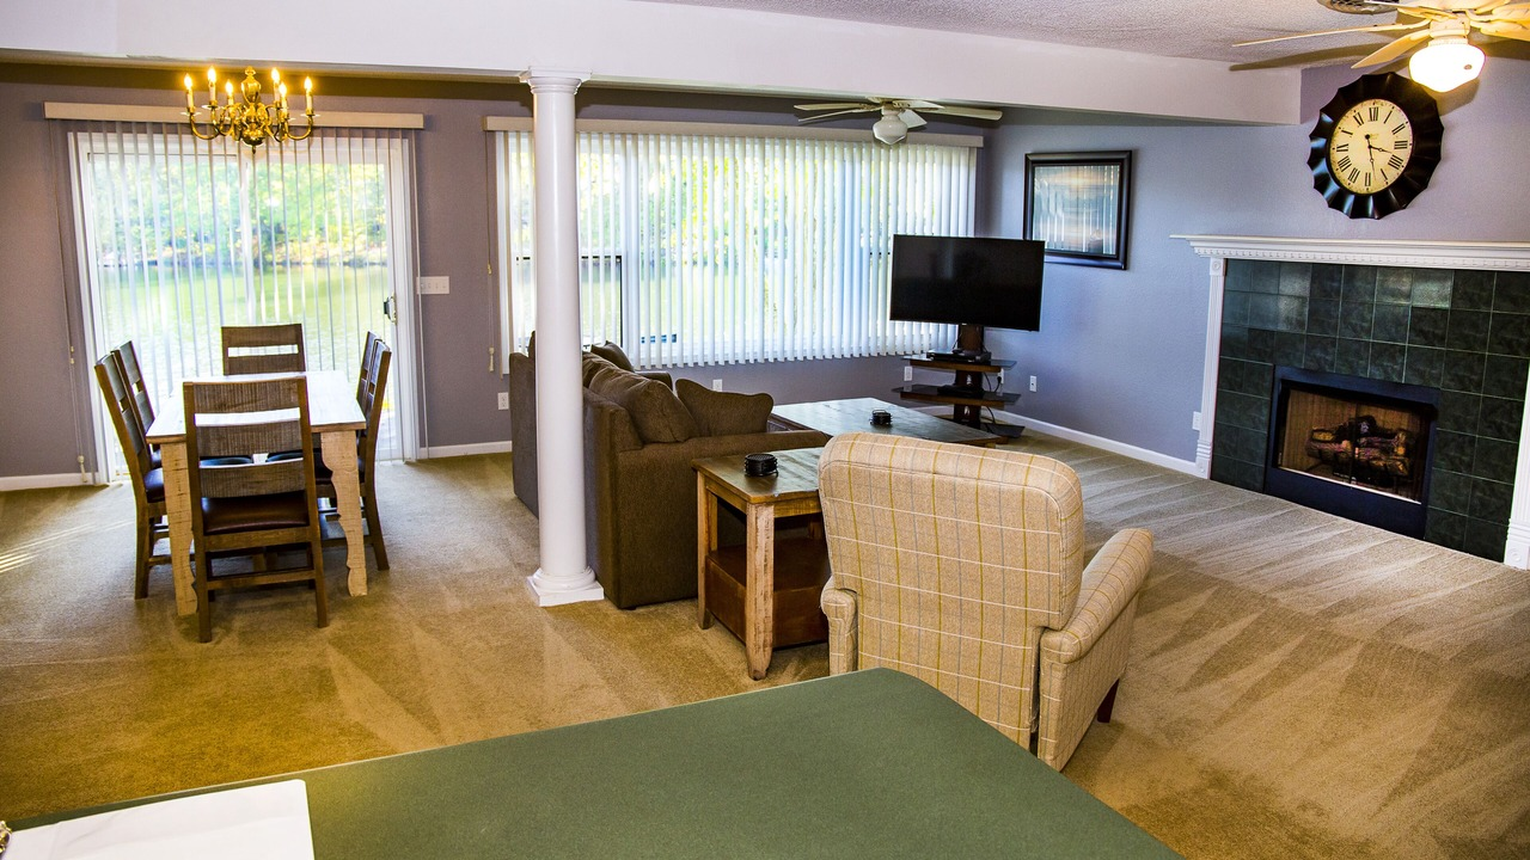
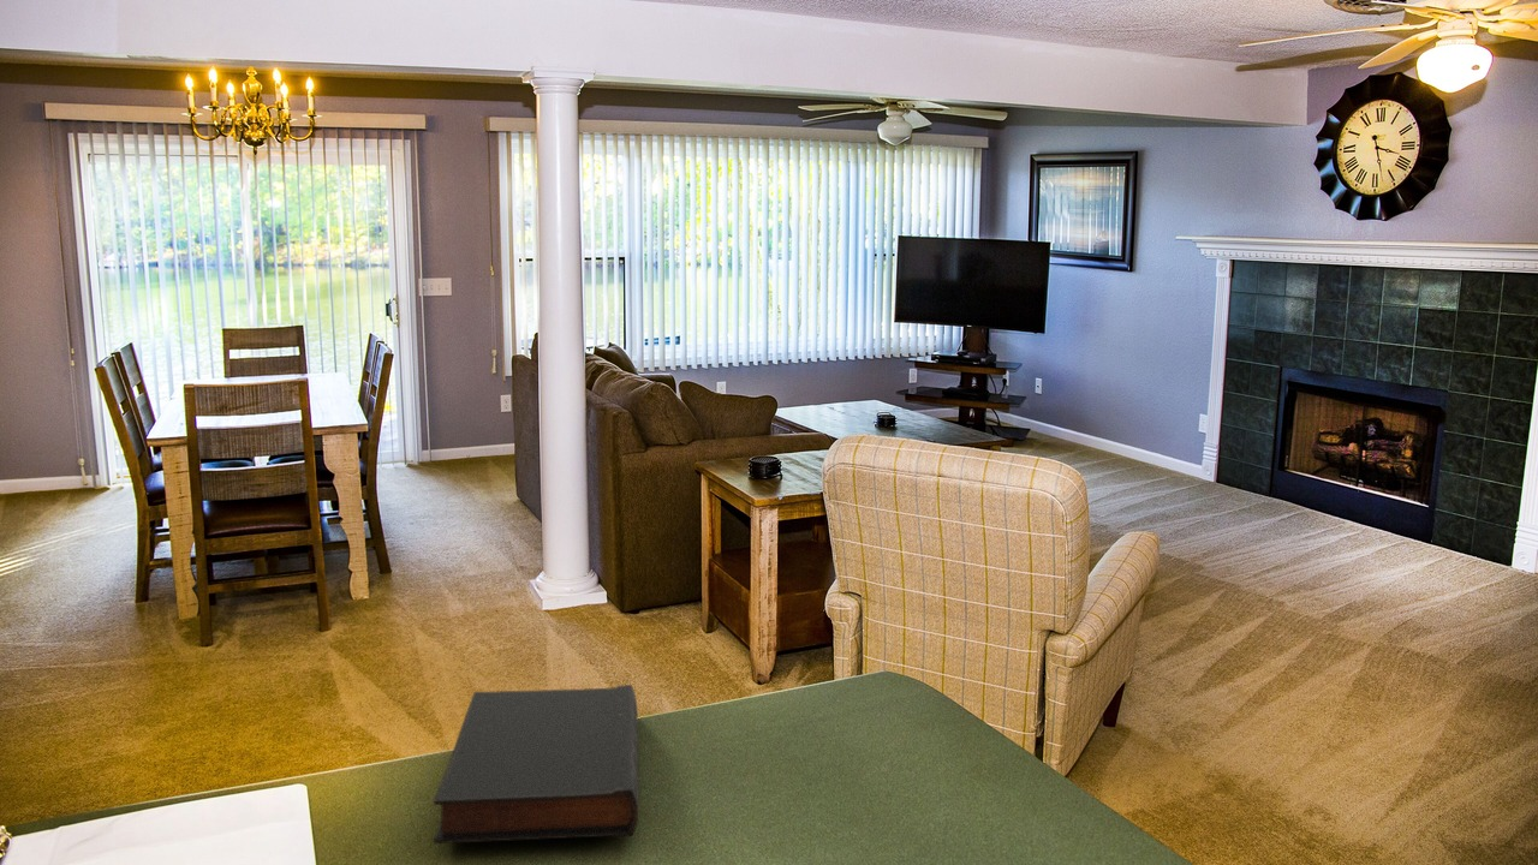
+ book [433,684,640,845]
